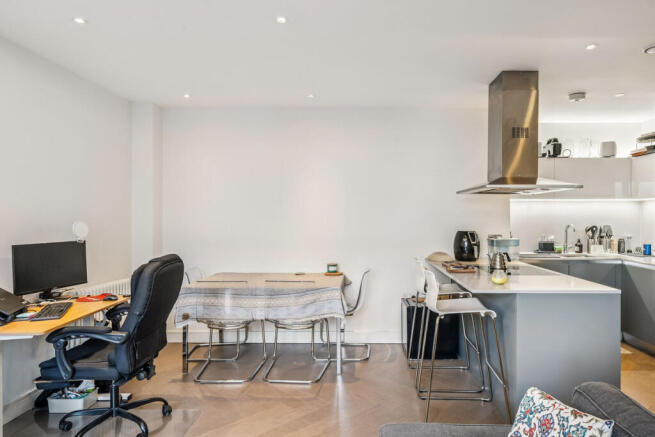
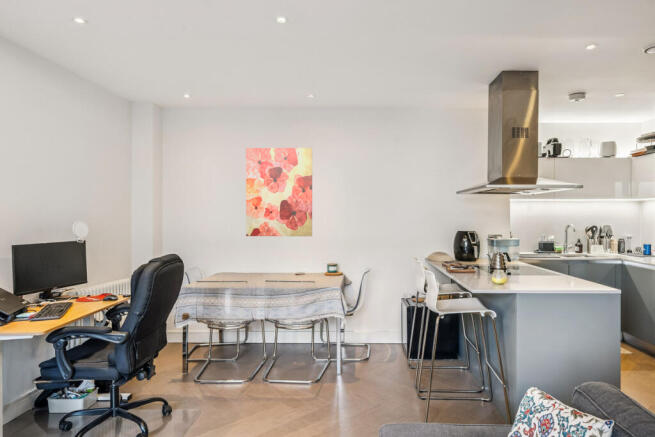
+ wall art [245,147,313,237]
